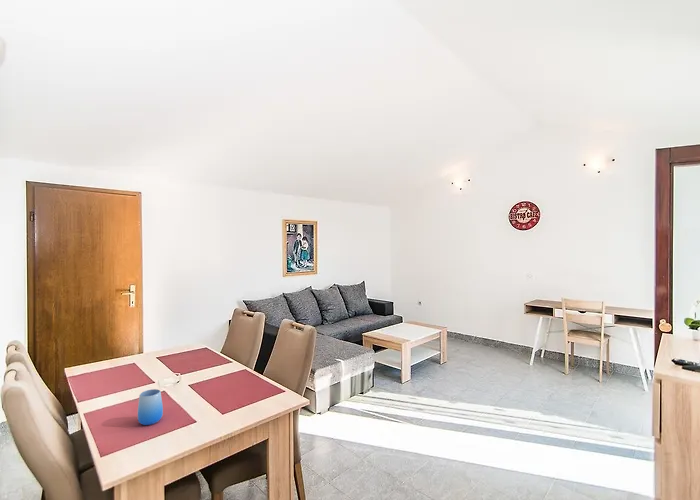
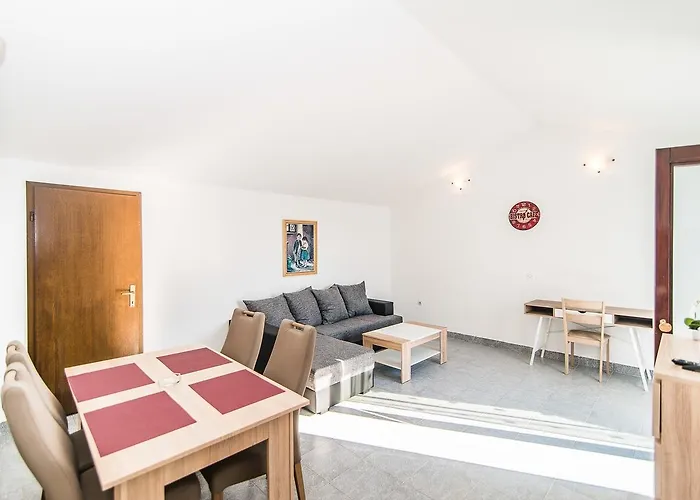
- cup [137,388,164,426]
